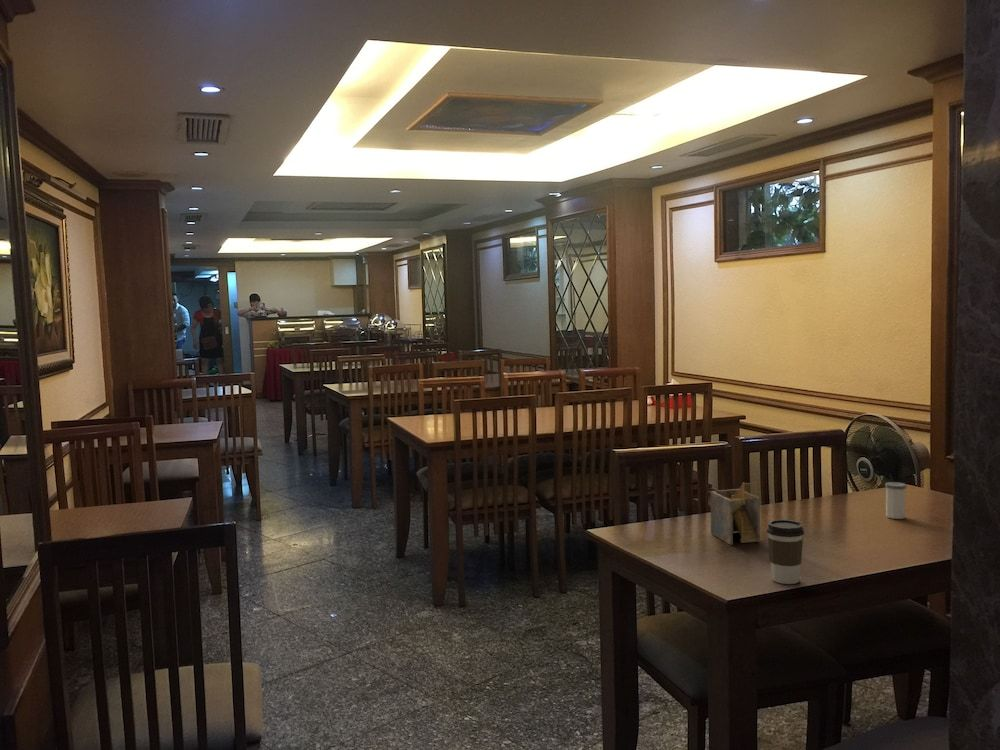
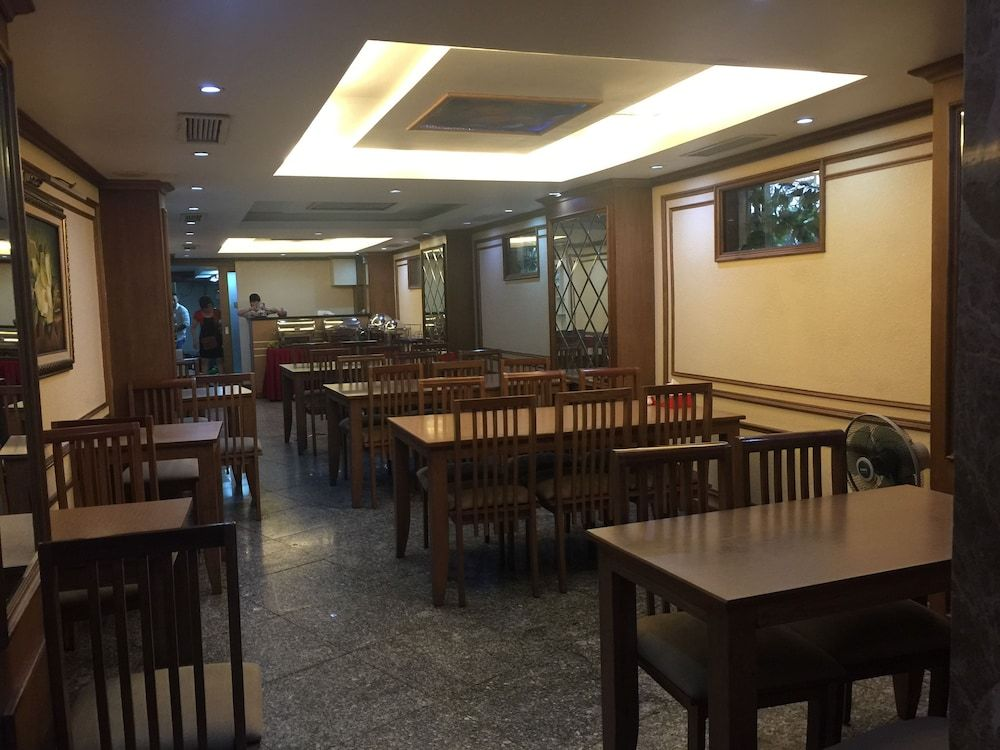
- salt shaker [884,481,907,520]
- coffee cup [766,519,805,585]
- napkin holder [709,481,761,546]
